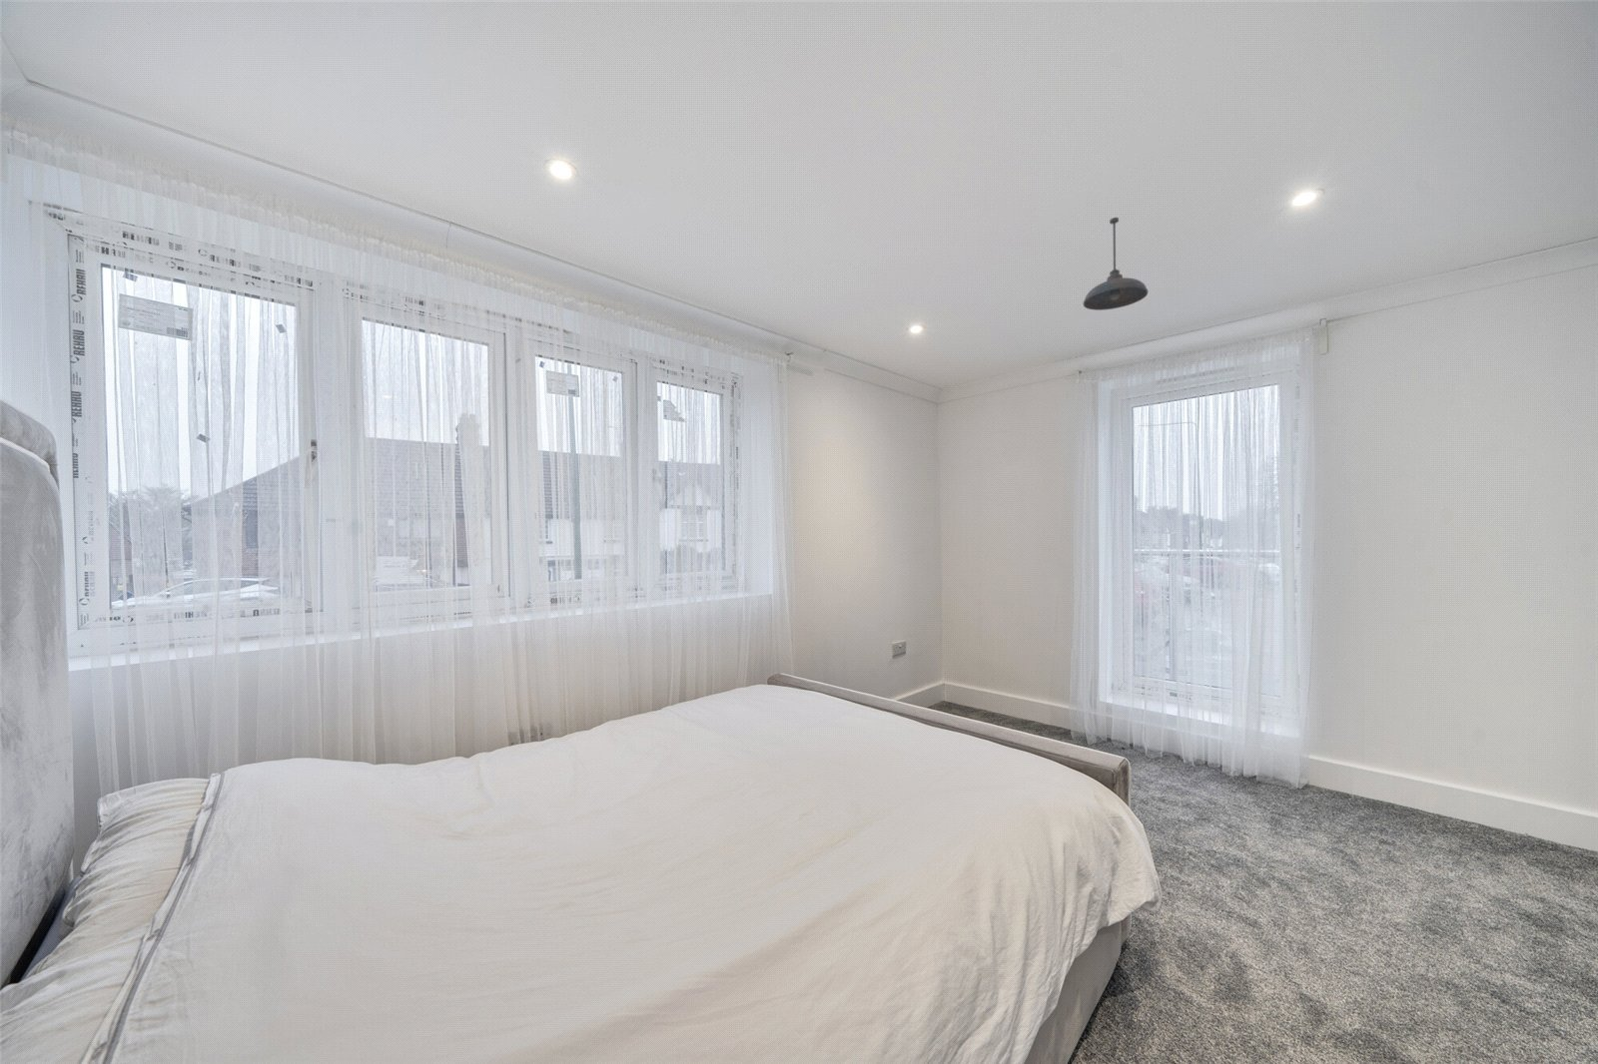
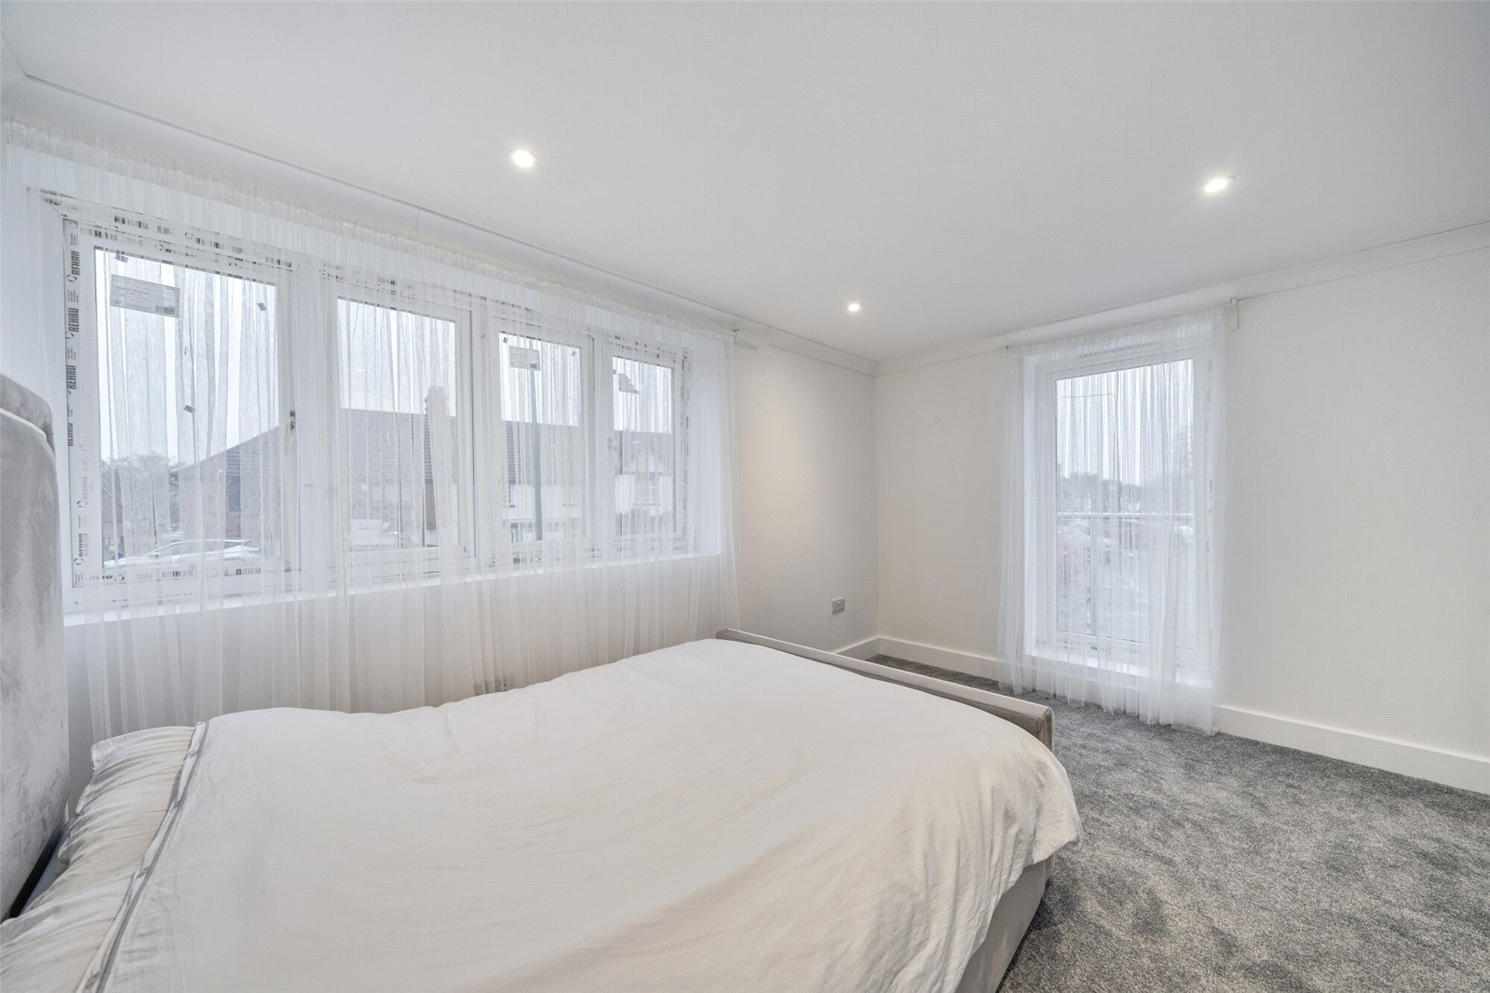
- pendant light [1082,216,1150,311]
